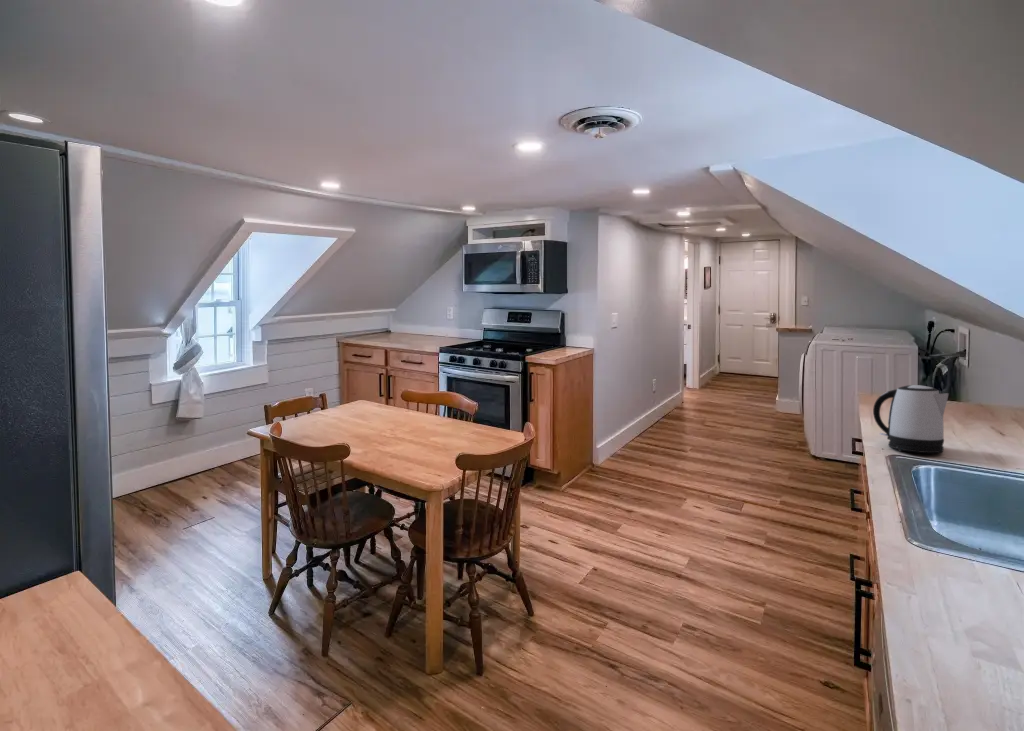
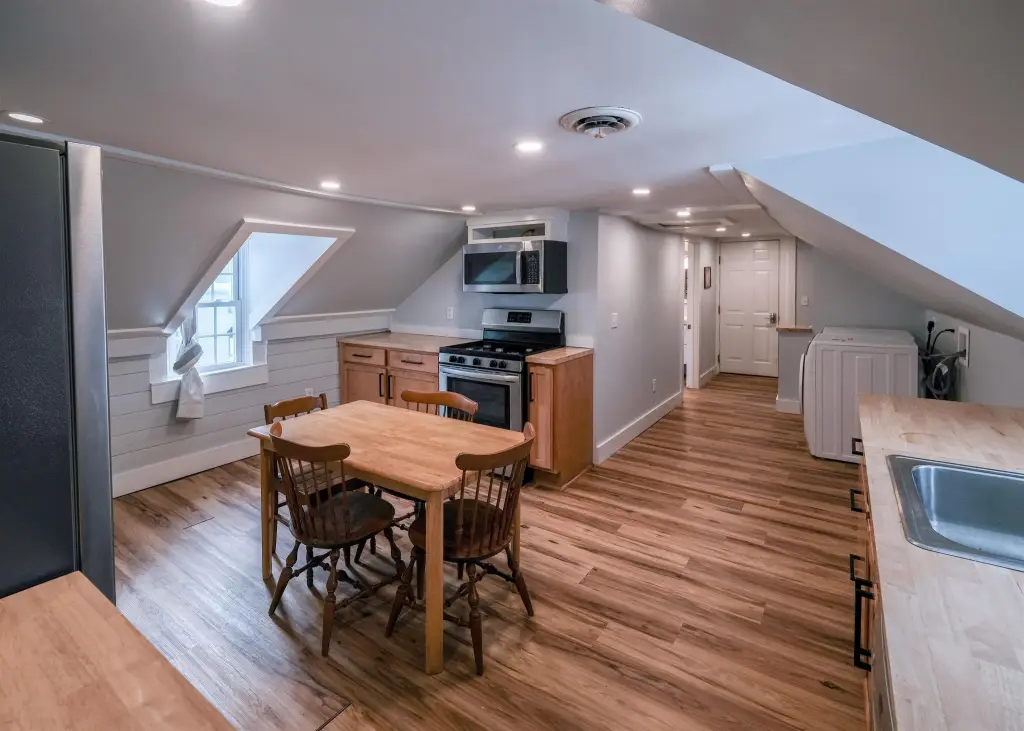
- kettle [872,384,950,454]
